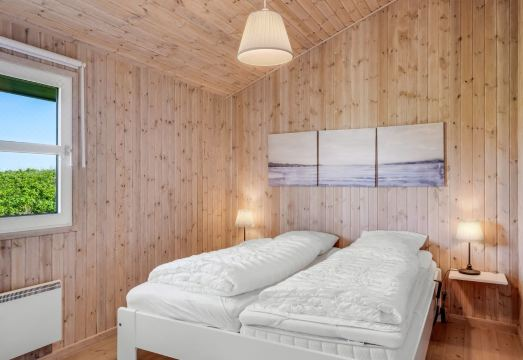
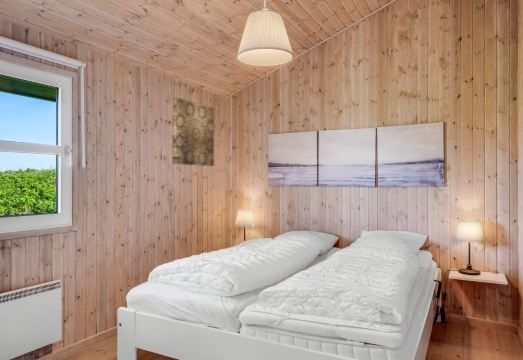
+ wall art [171,96,215,167]
